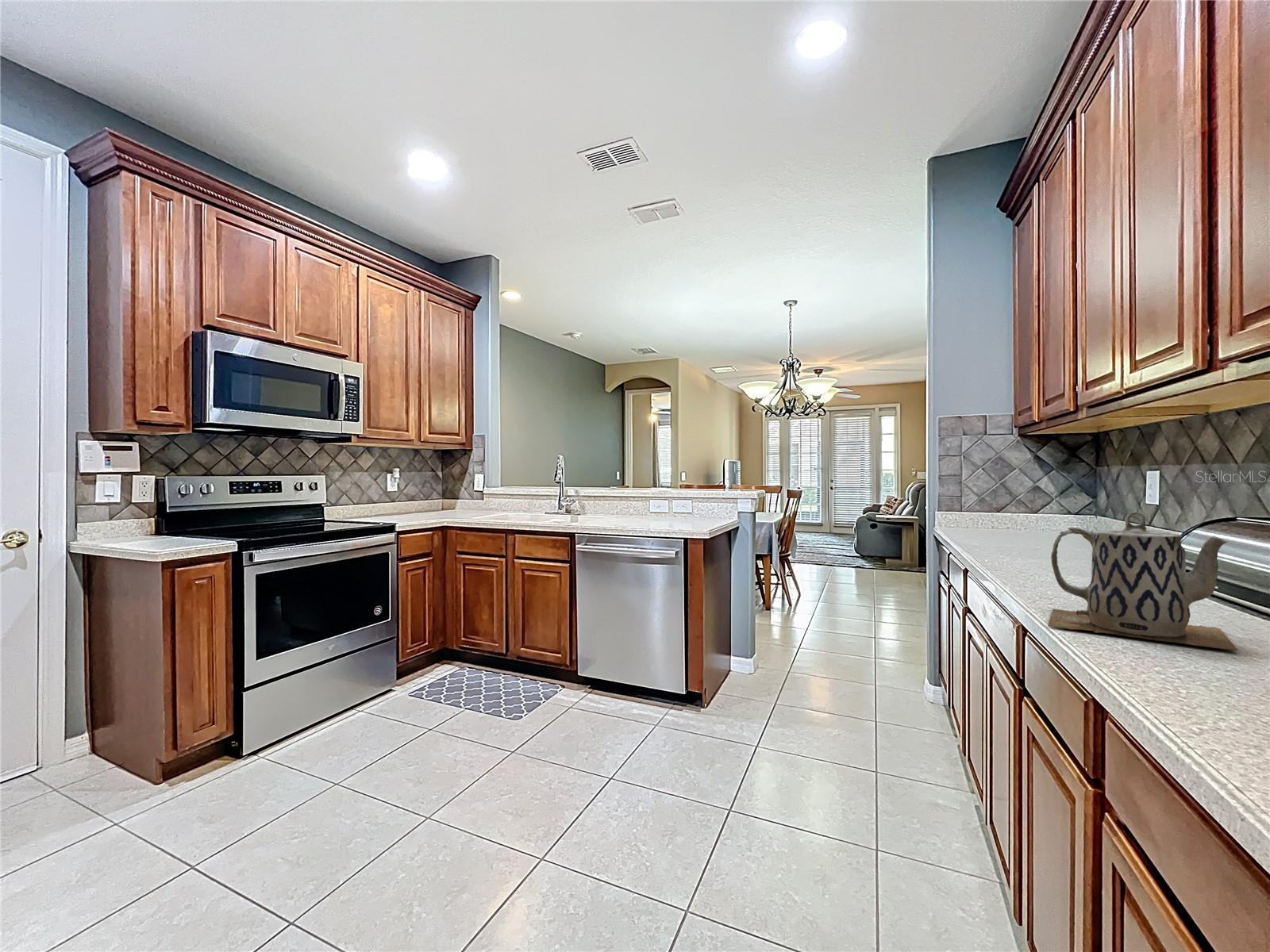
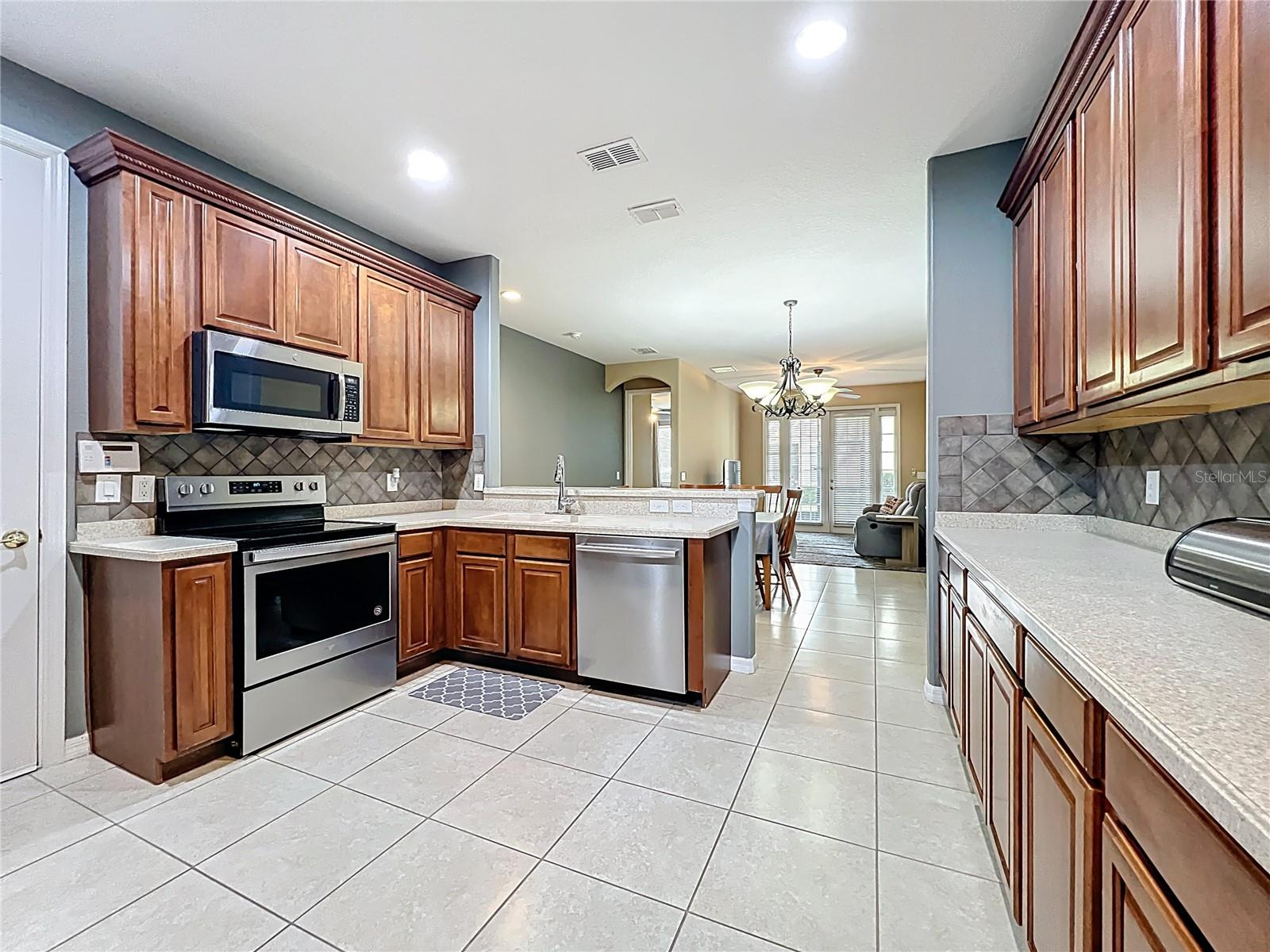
- teapot [1047,512,1239,651]
